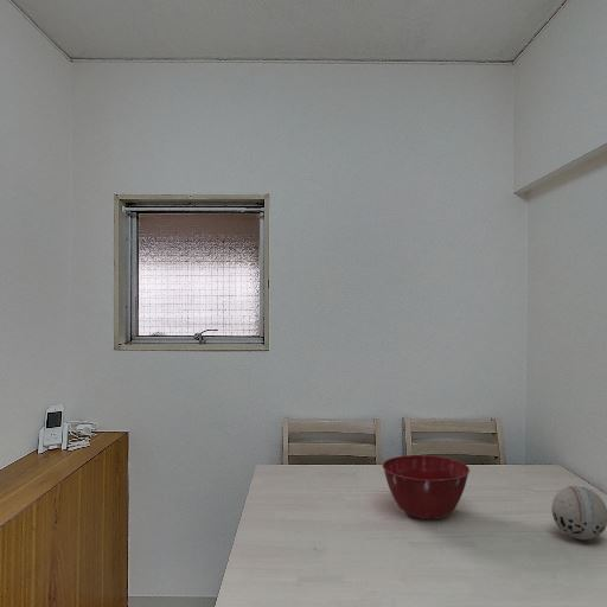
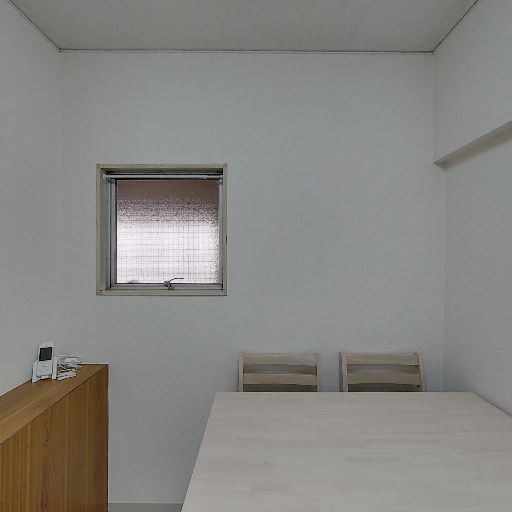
- decorative ball [550,485,607,541]
- mixing bowl [382,454,471,520]
